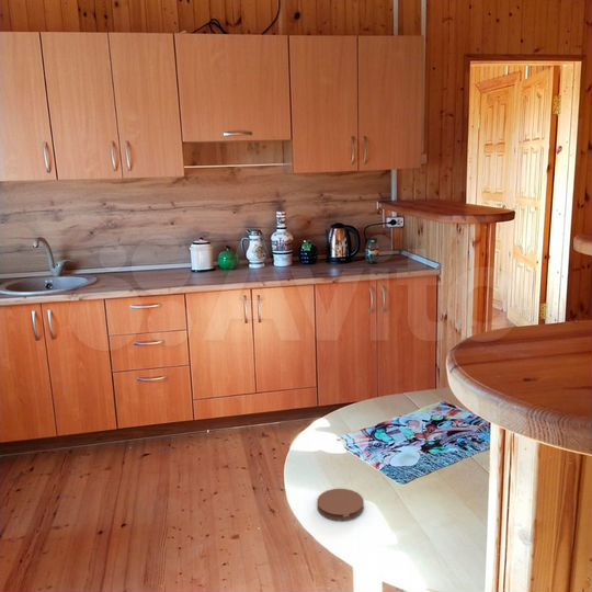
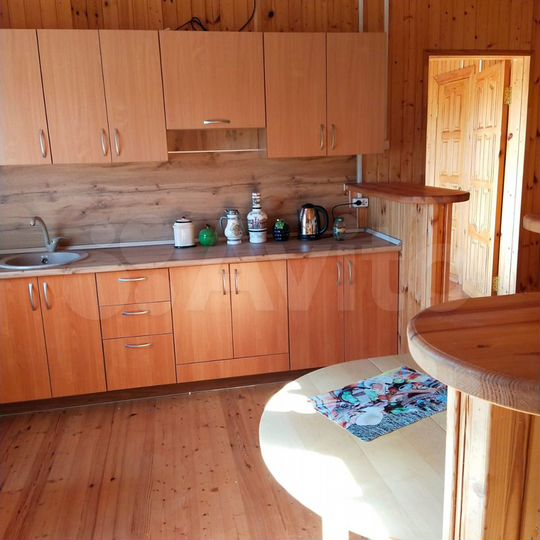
- coaster [316,488,365,522]
